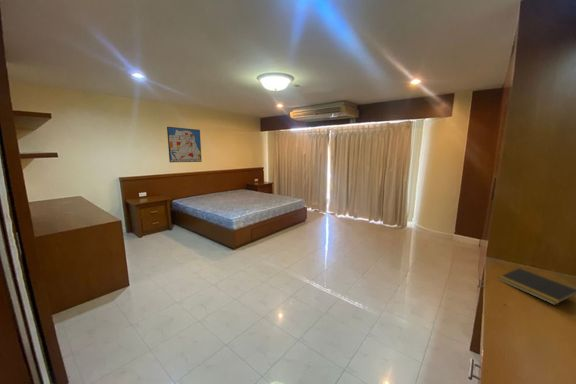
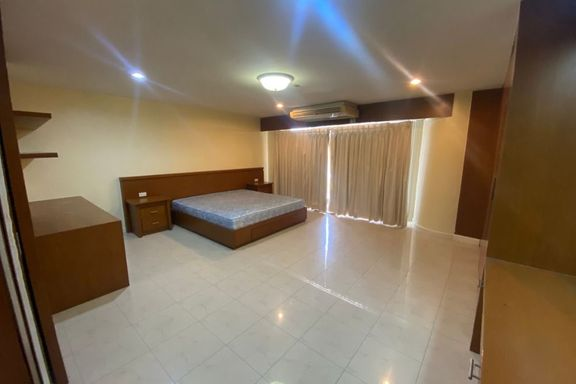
- wall art [166,126,203,163]
- notepad [497,267,576,306]
